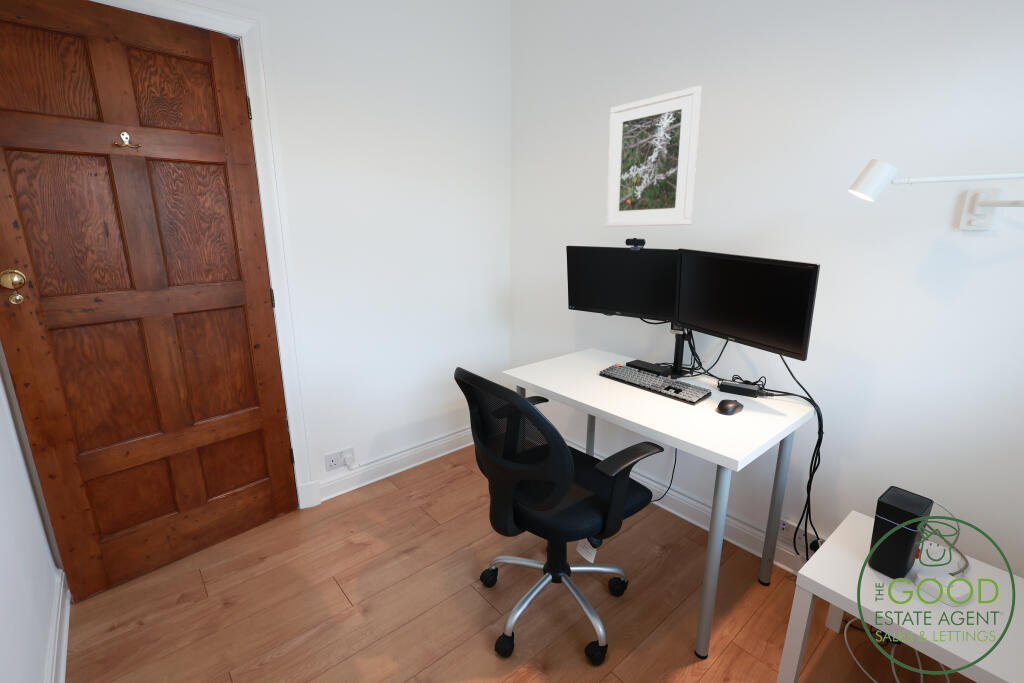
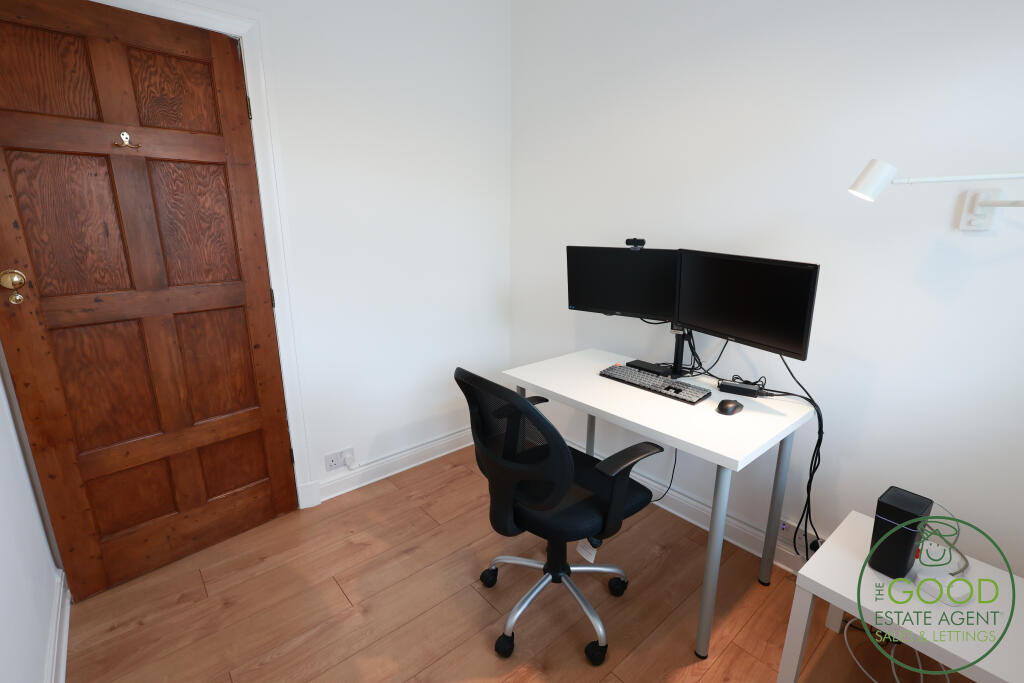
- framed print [605,85,703,228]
